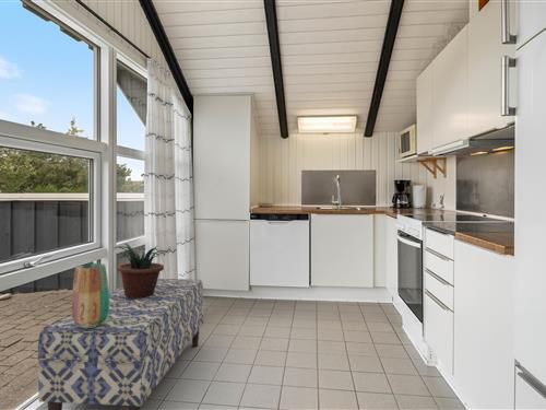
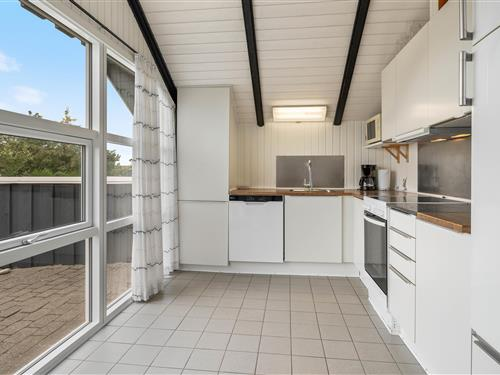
- potted plant [114,242,169,297]
- vase [71,262,110,328]
- bench [37,278,205,410]
